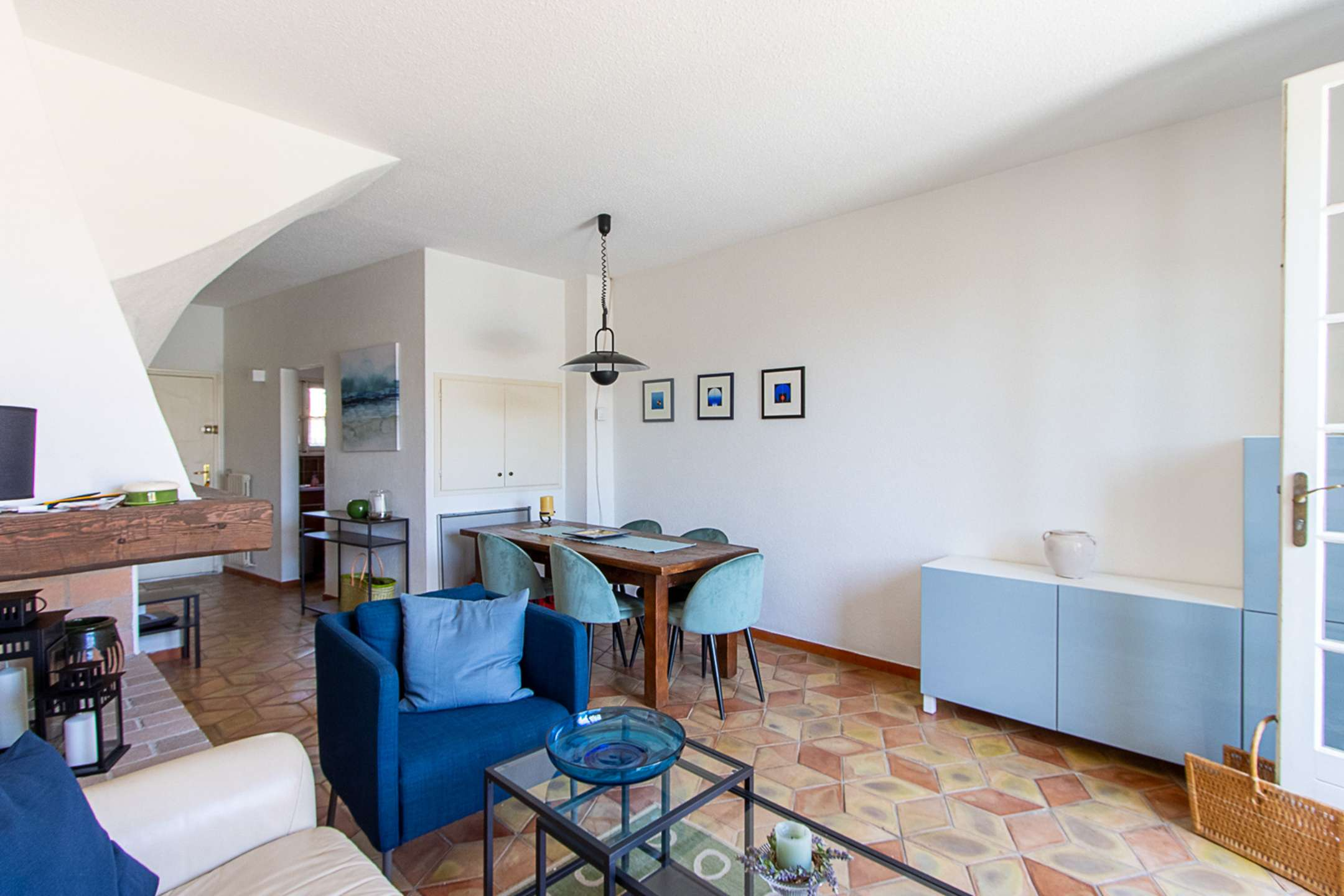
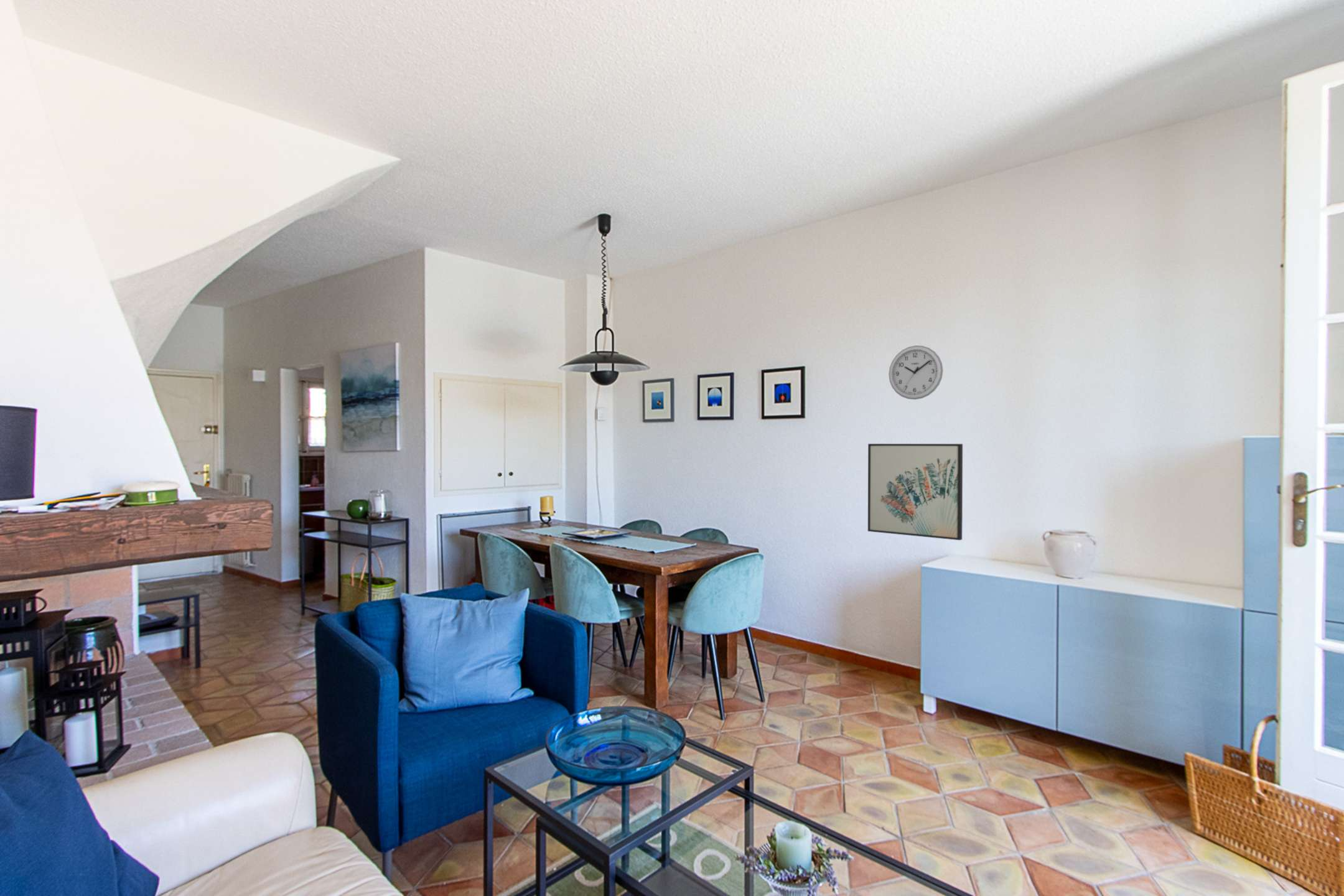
+ wall clock [888,345,944,400]
+ wall art [867,443,963,541]
